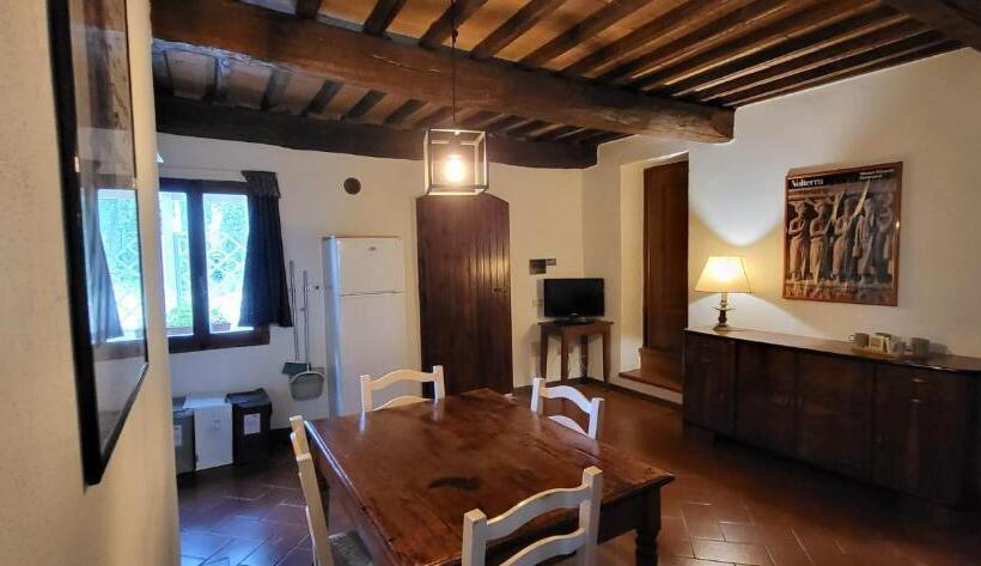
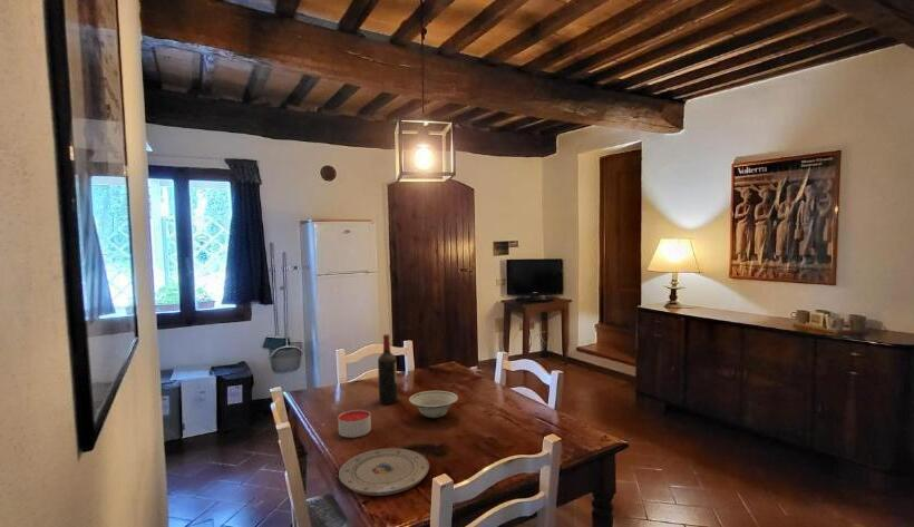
+ plate [338,447,430,497]
+ bowl [408,390,459,419]
+ candle [337,409,372,439]
+ wine bottle [377,333,399,406]
